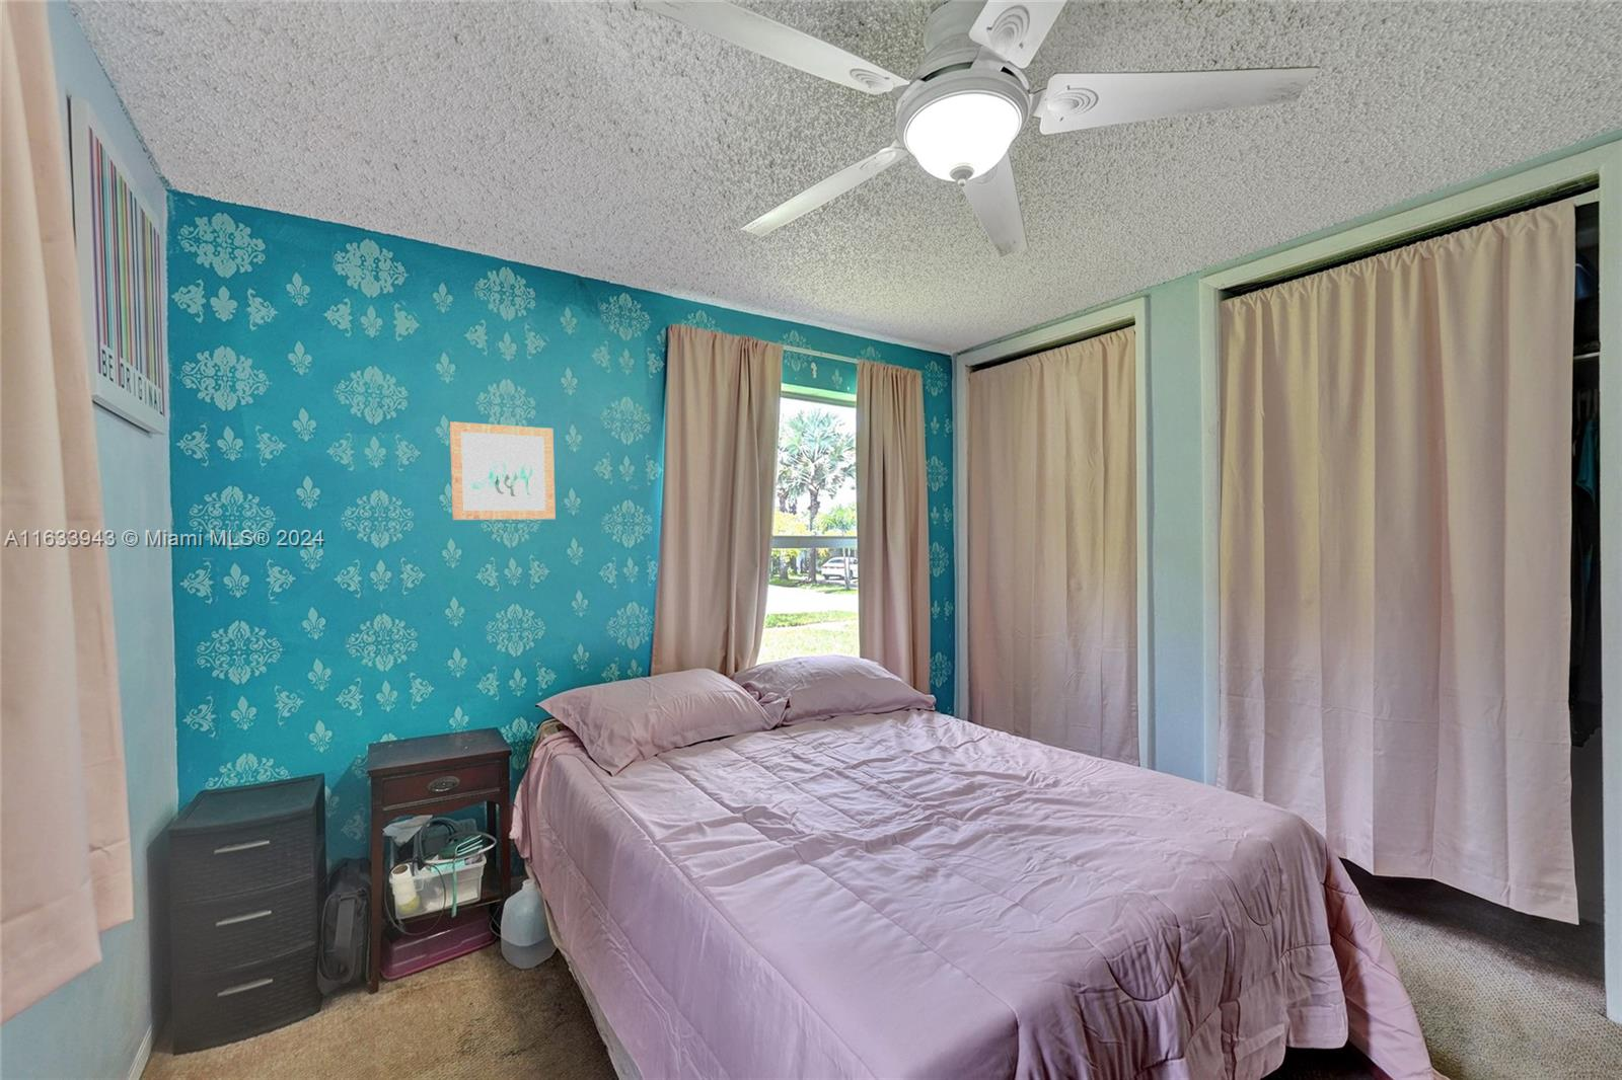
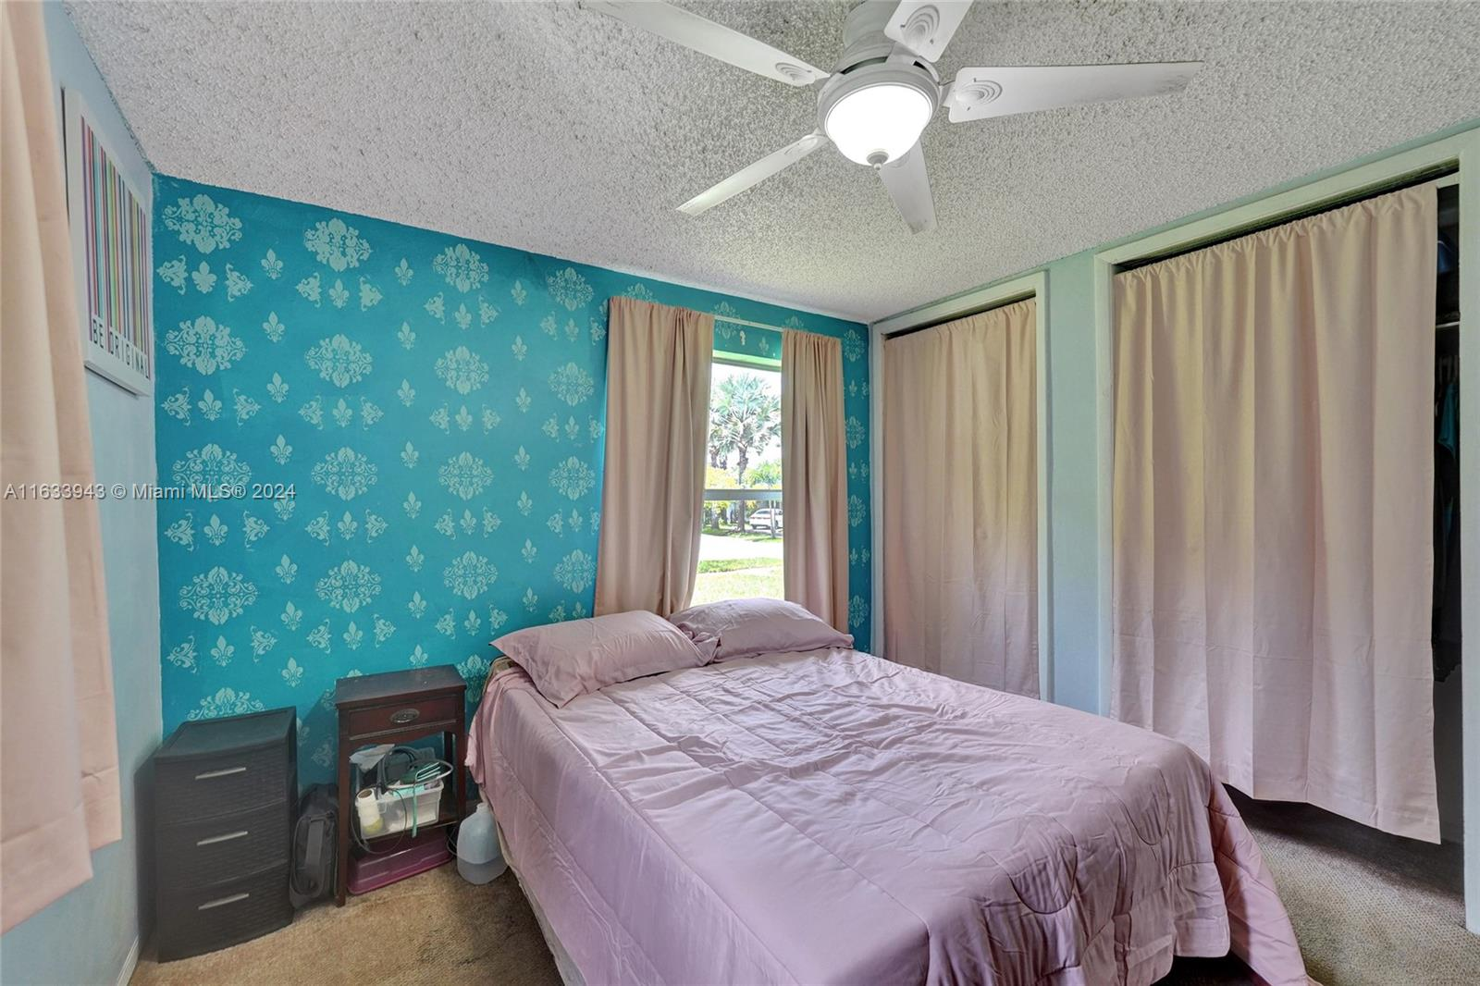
- wall art [449,421,557,521]
